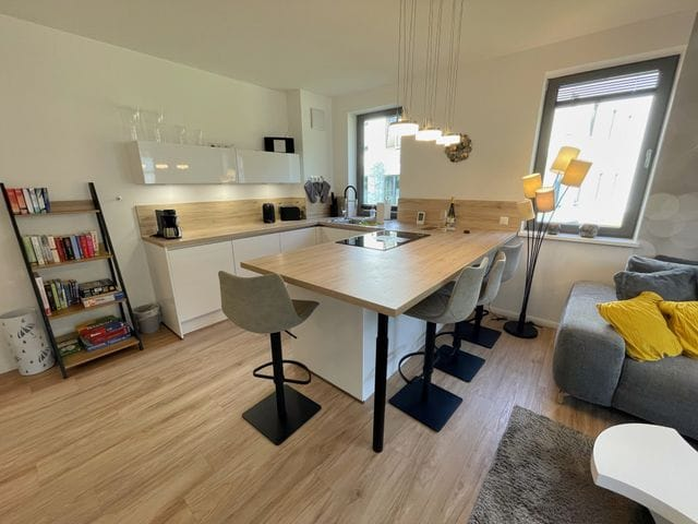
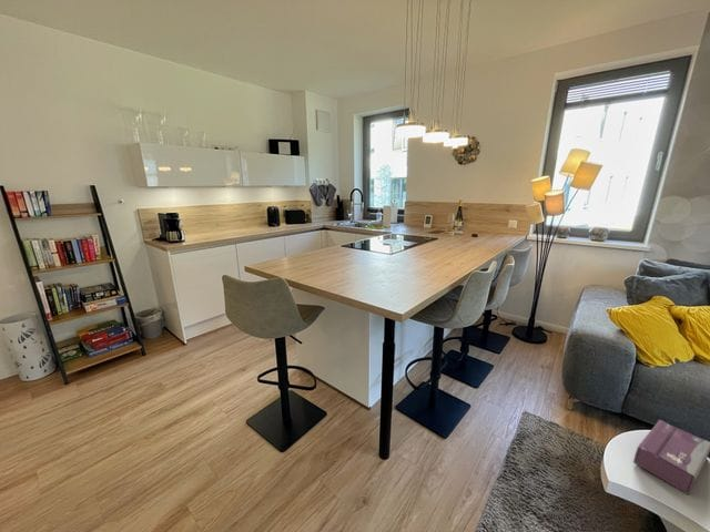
+ tissue box [632,419,710,495]
